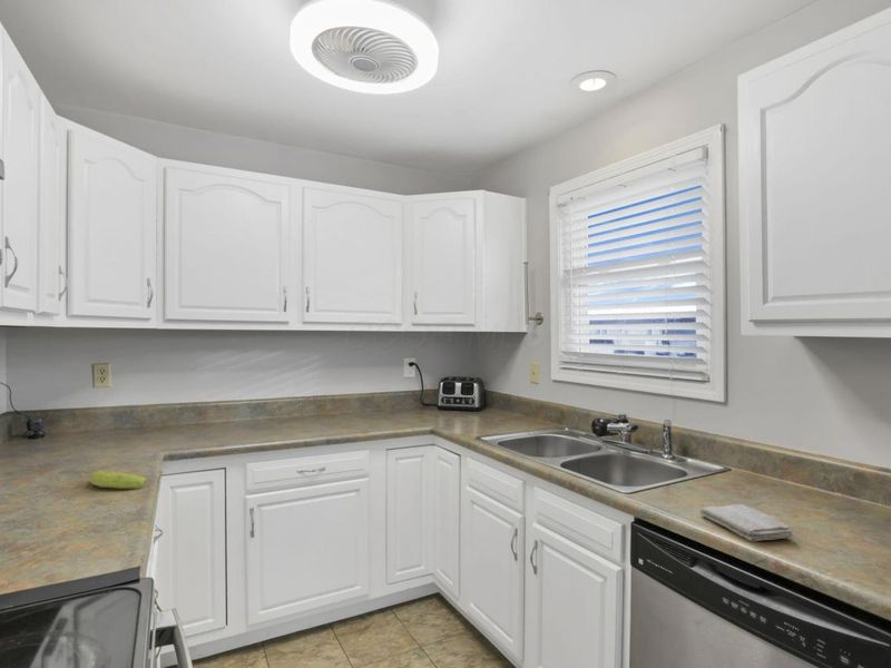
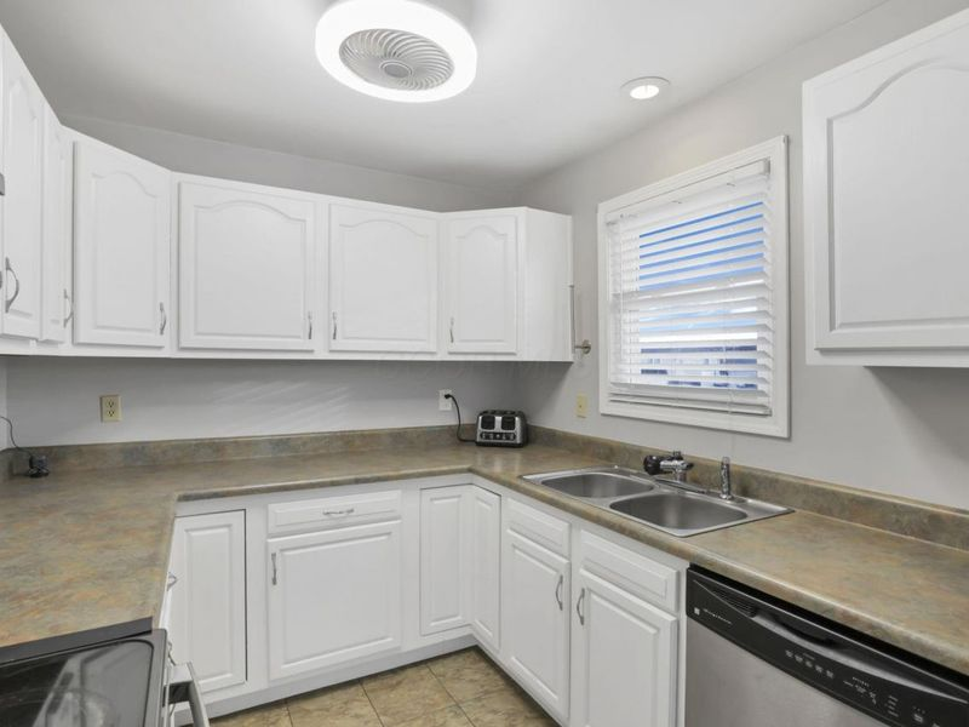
- fruit [89,470,147,490]
- washcloth [699,503,795,542]
